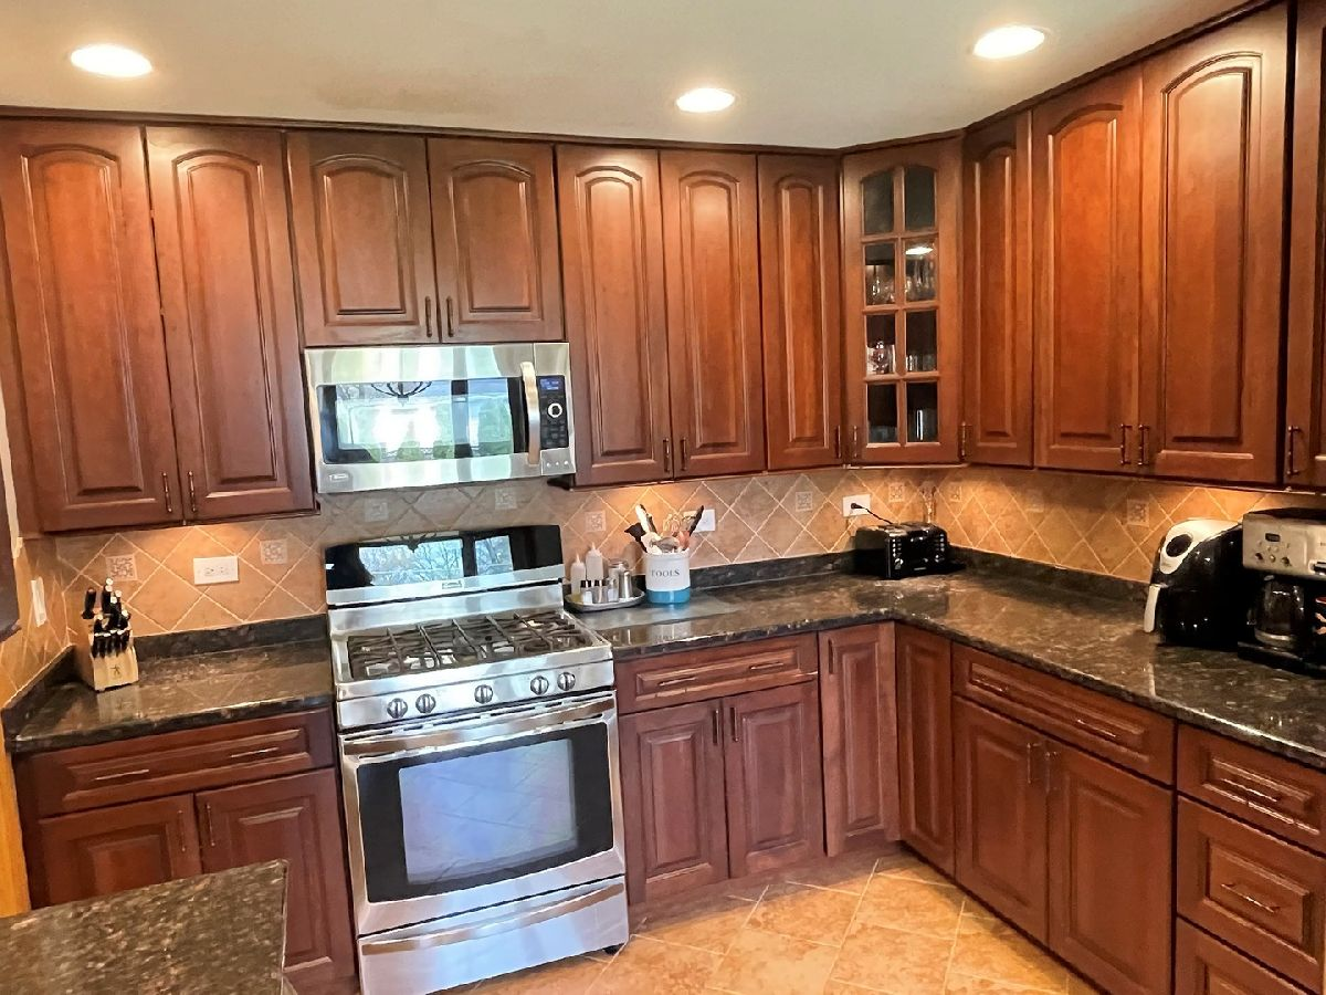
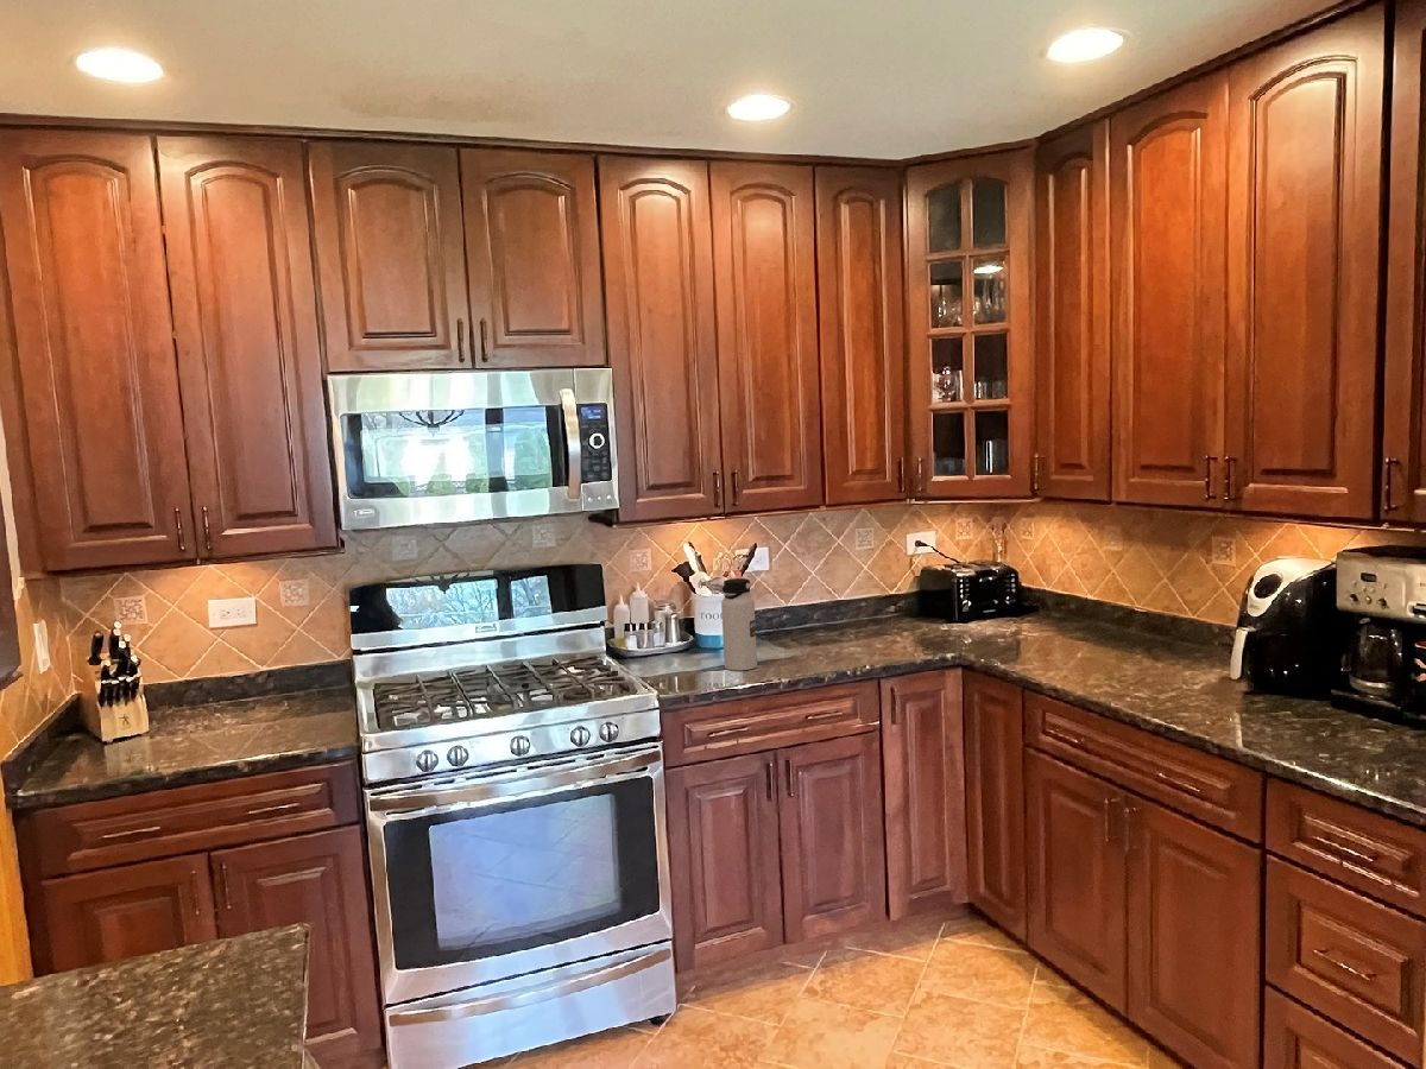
+ water bottle [720,577,758,671]
